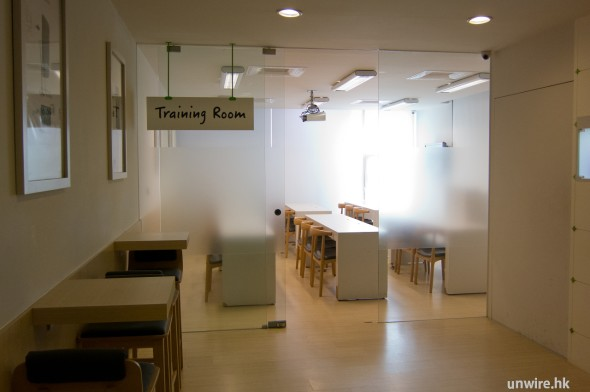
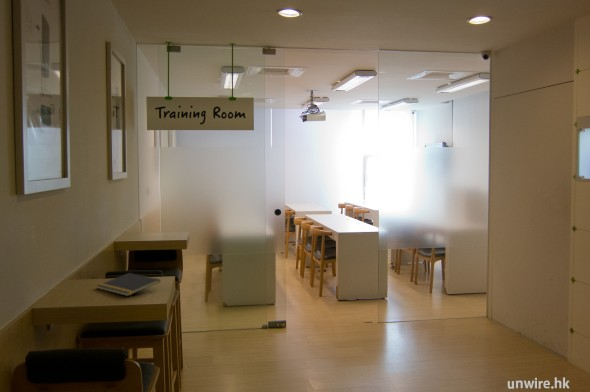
+ notepad [96,272,161,297]
